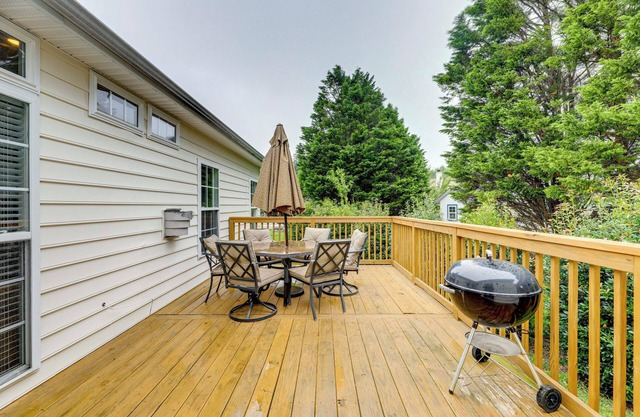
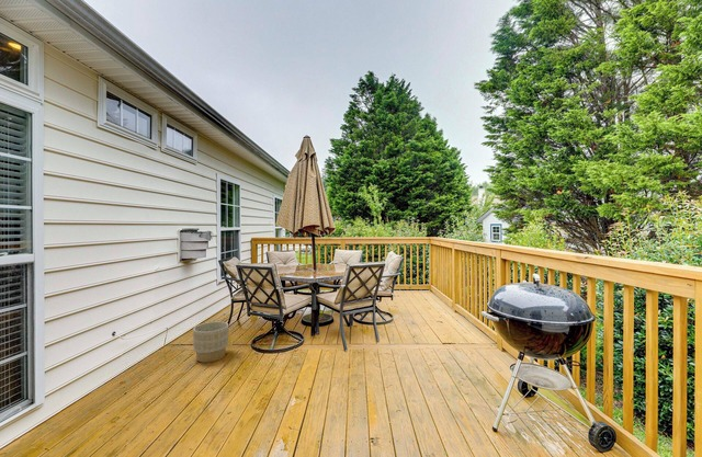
+ planter [192,320,229,364]
